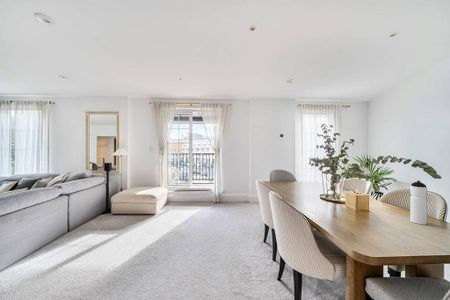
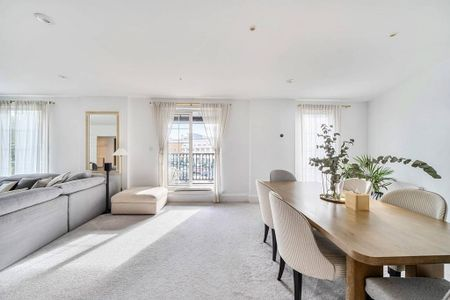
- water bottle [409,180,428,226]
